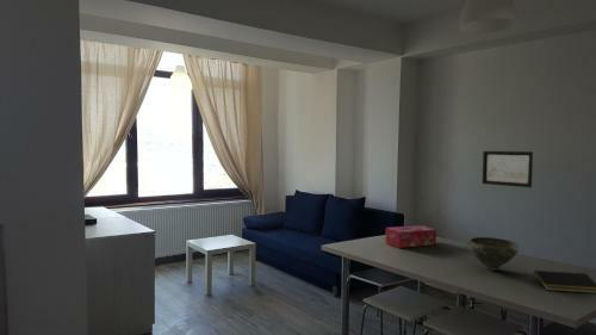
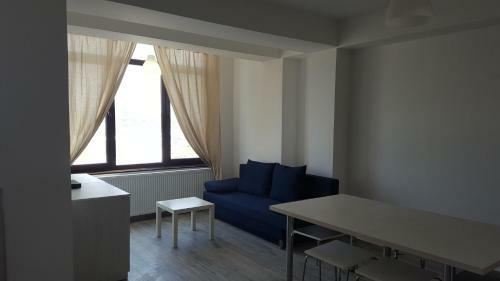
- tissue box [385,224,437,249]
- wall art [482,150,534,188]
- bowl [466,236,520,272]
- notepad [532,269,596,294]
